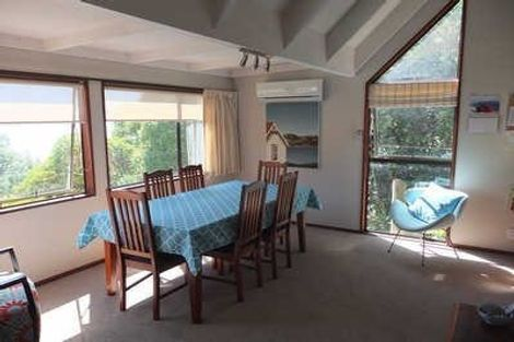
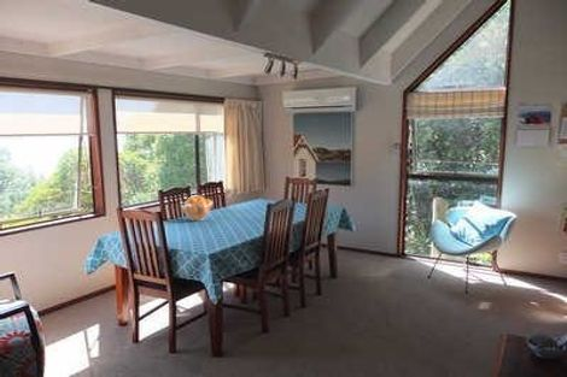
+ fruit basket [179,194,215,222]
